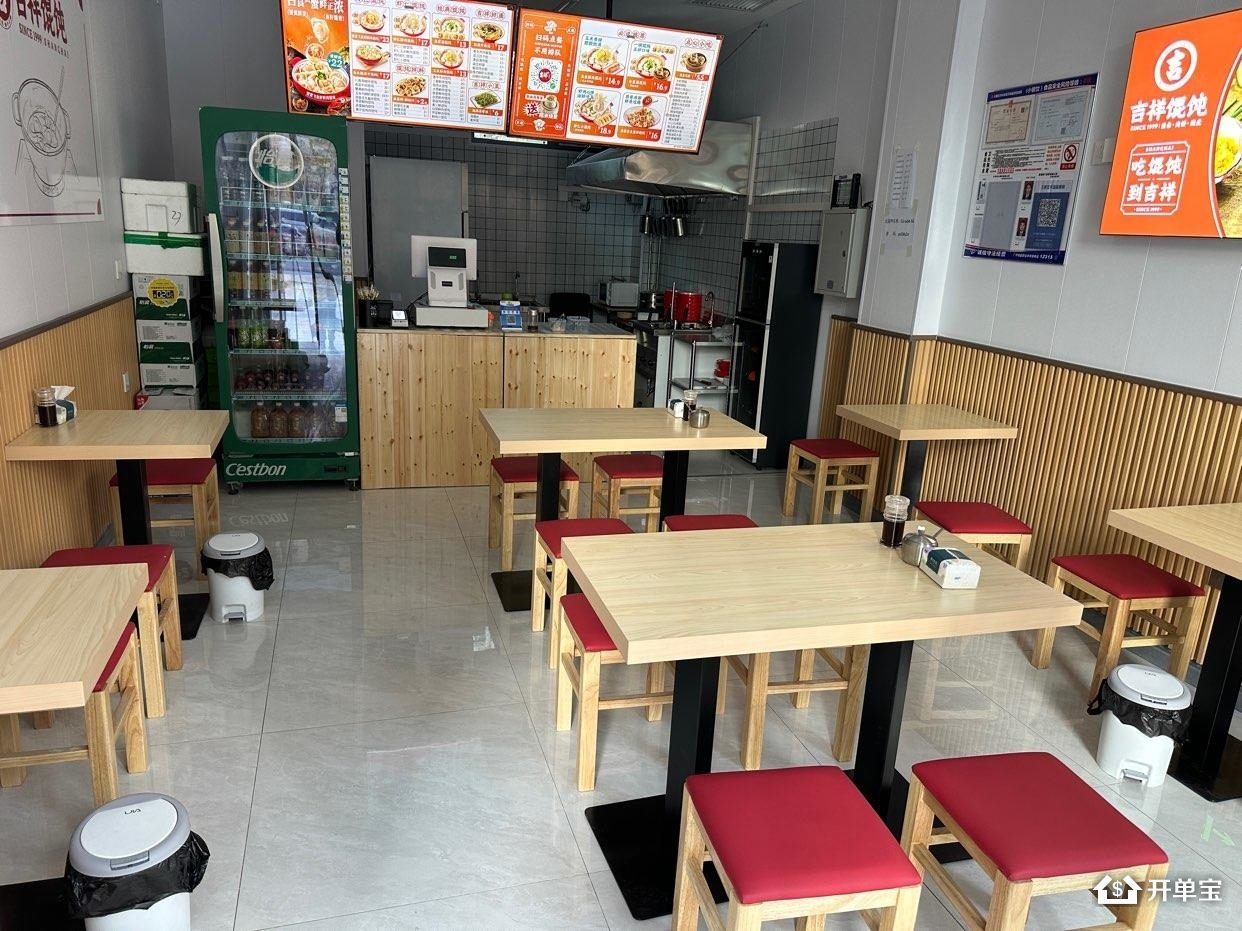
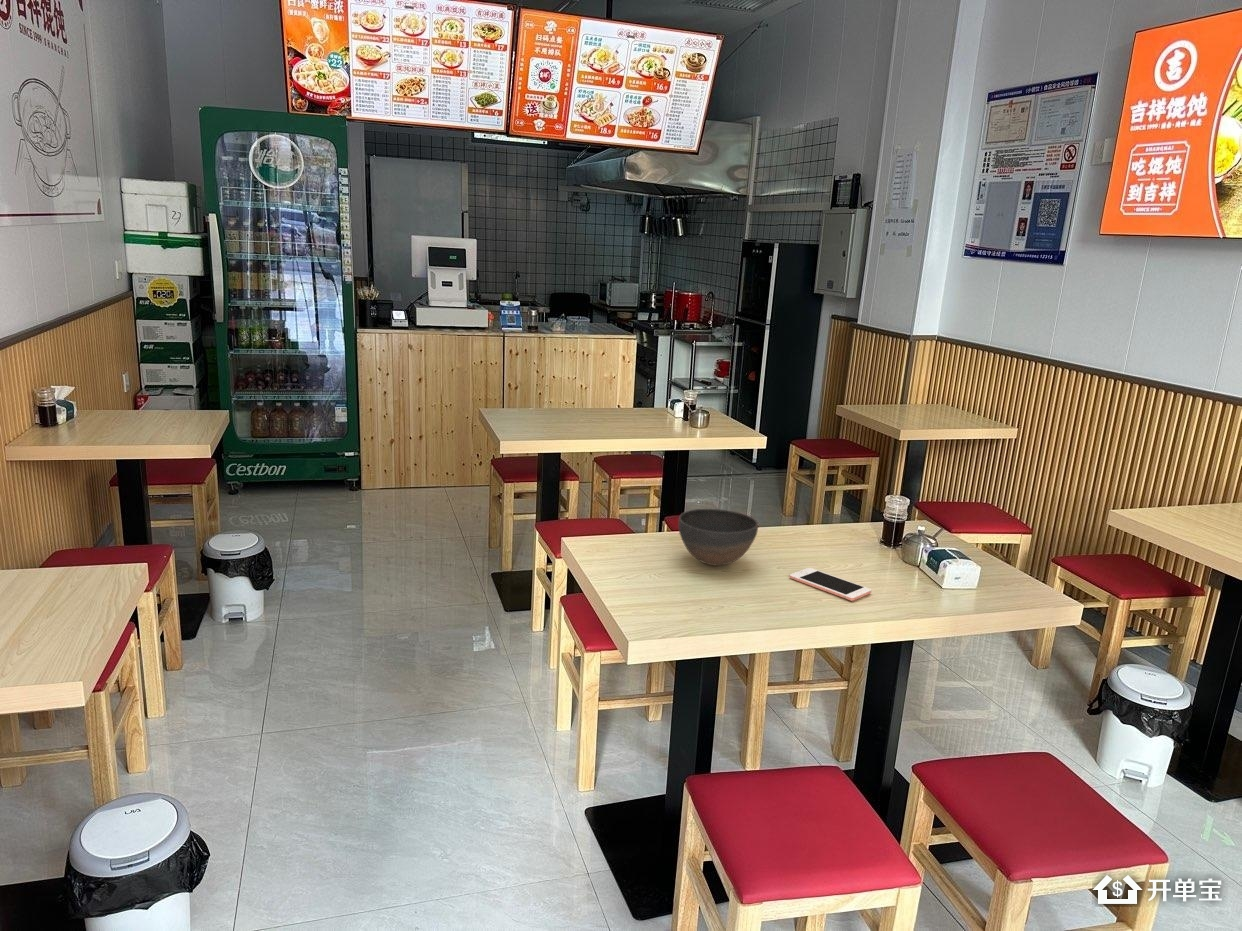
+ cell phone [789,567,872,602]
+ bowl [677,508,759,567]
